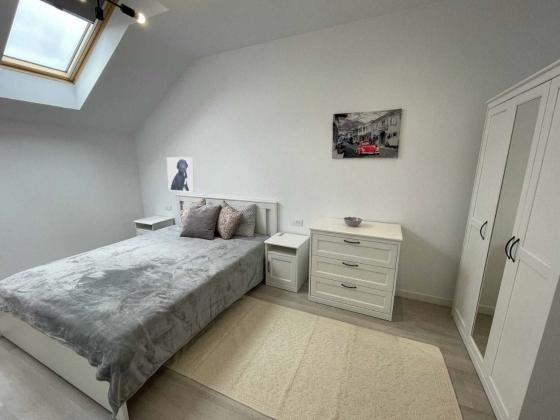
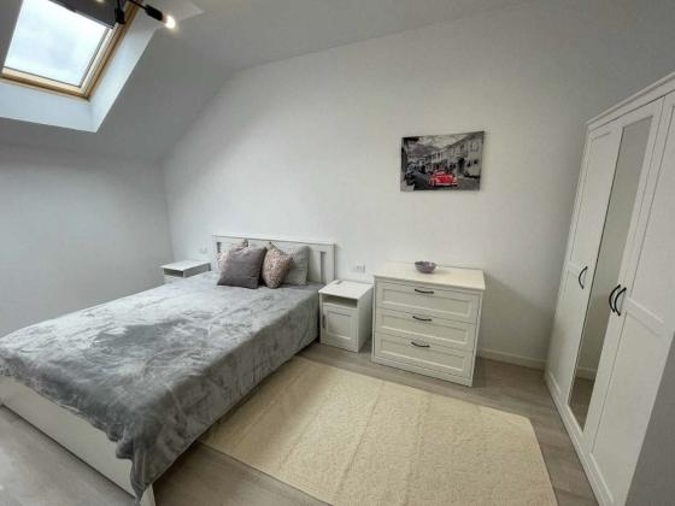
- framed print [166,156,195,193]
